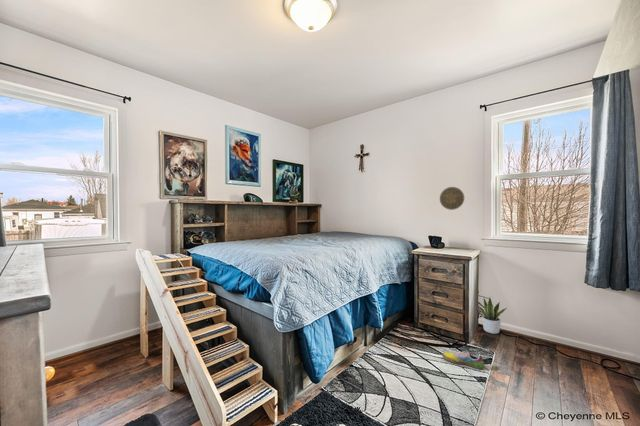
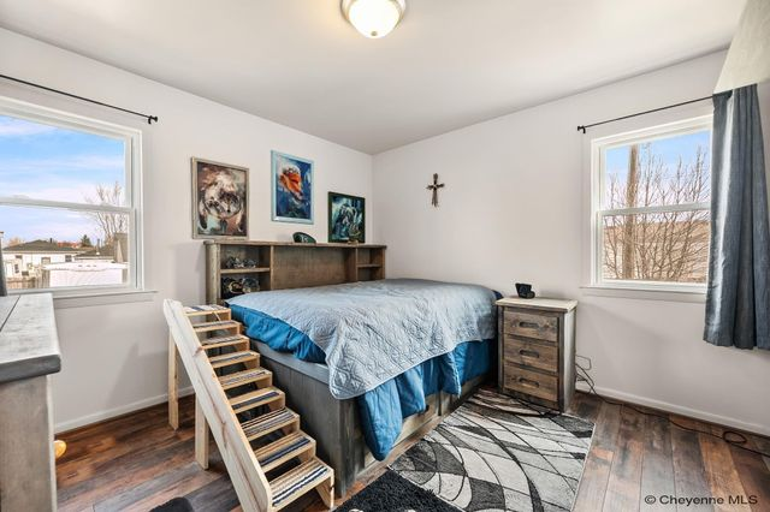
- decorative plate [439,186,465,211]
- potted plant [477,295,508,335]
- shoe [441,351,485,370]
